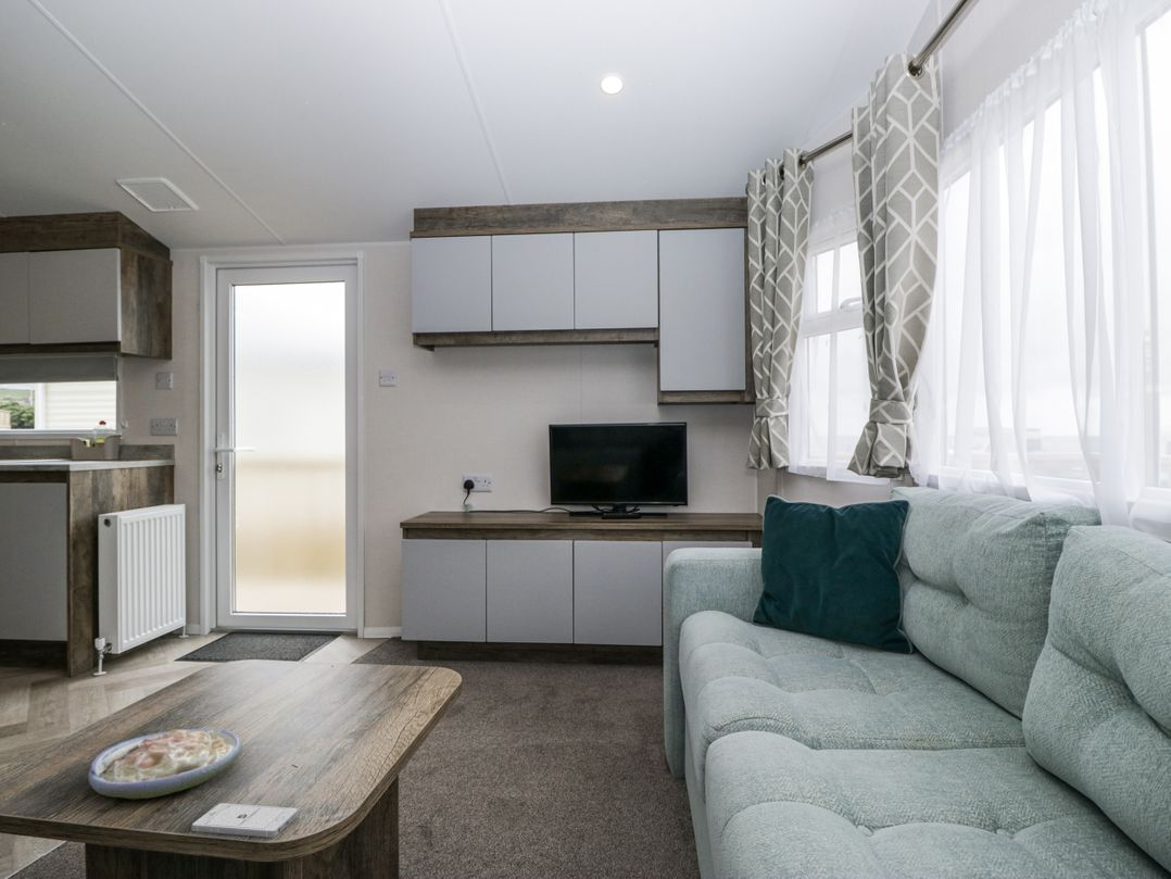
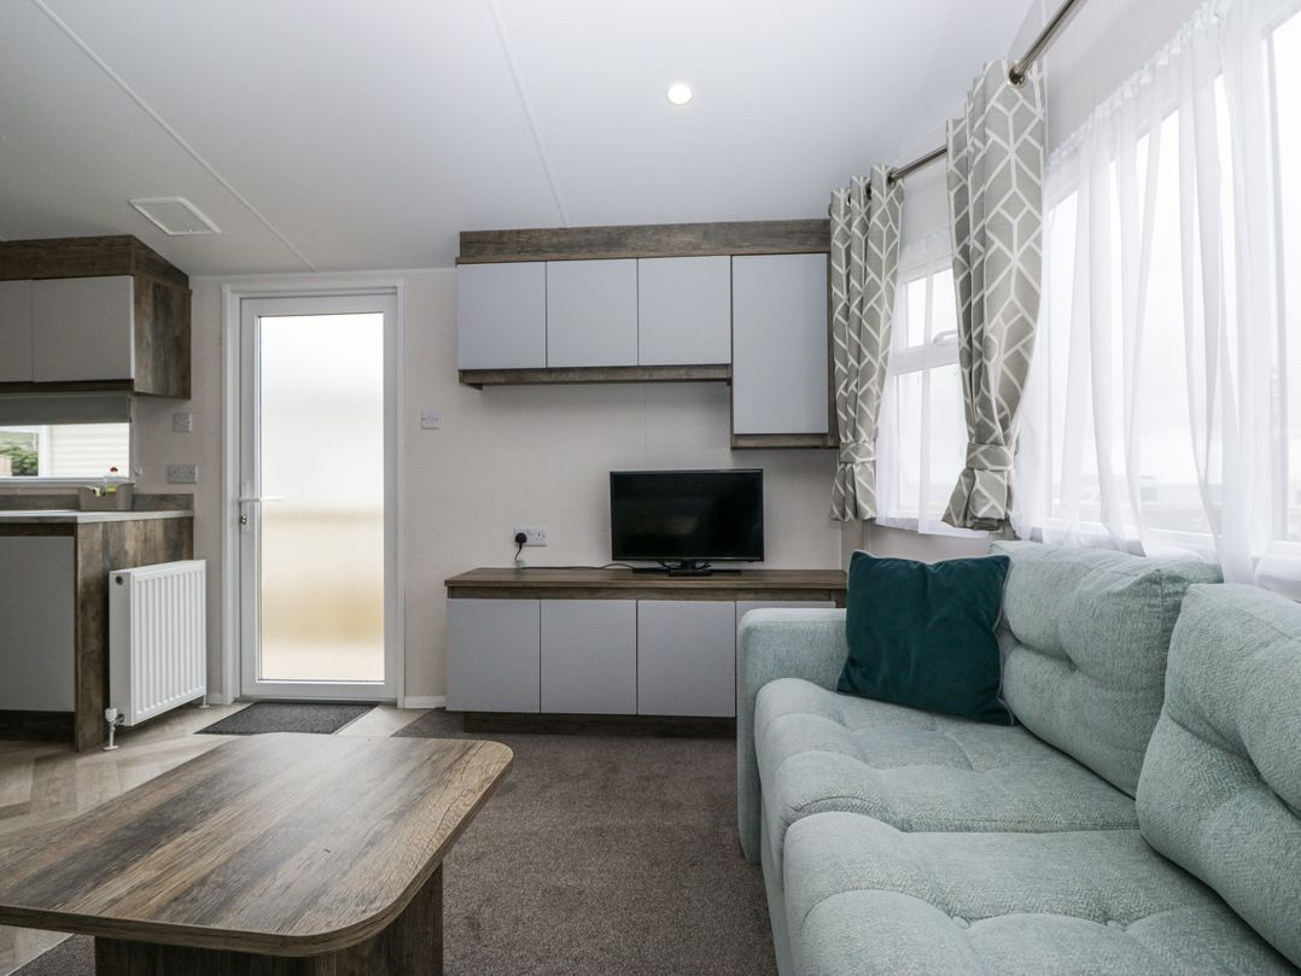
- smartphone [190,802,300,839]
- soup [87,727,243,800]
